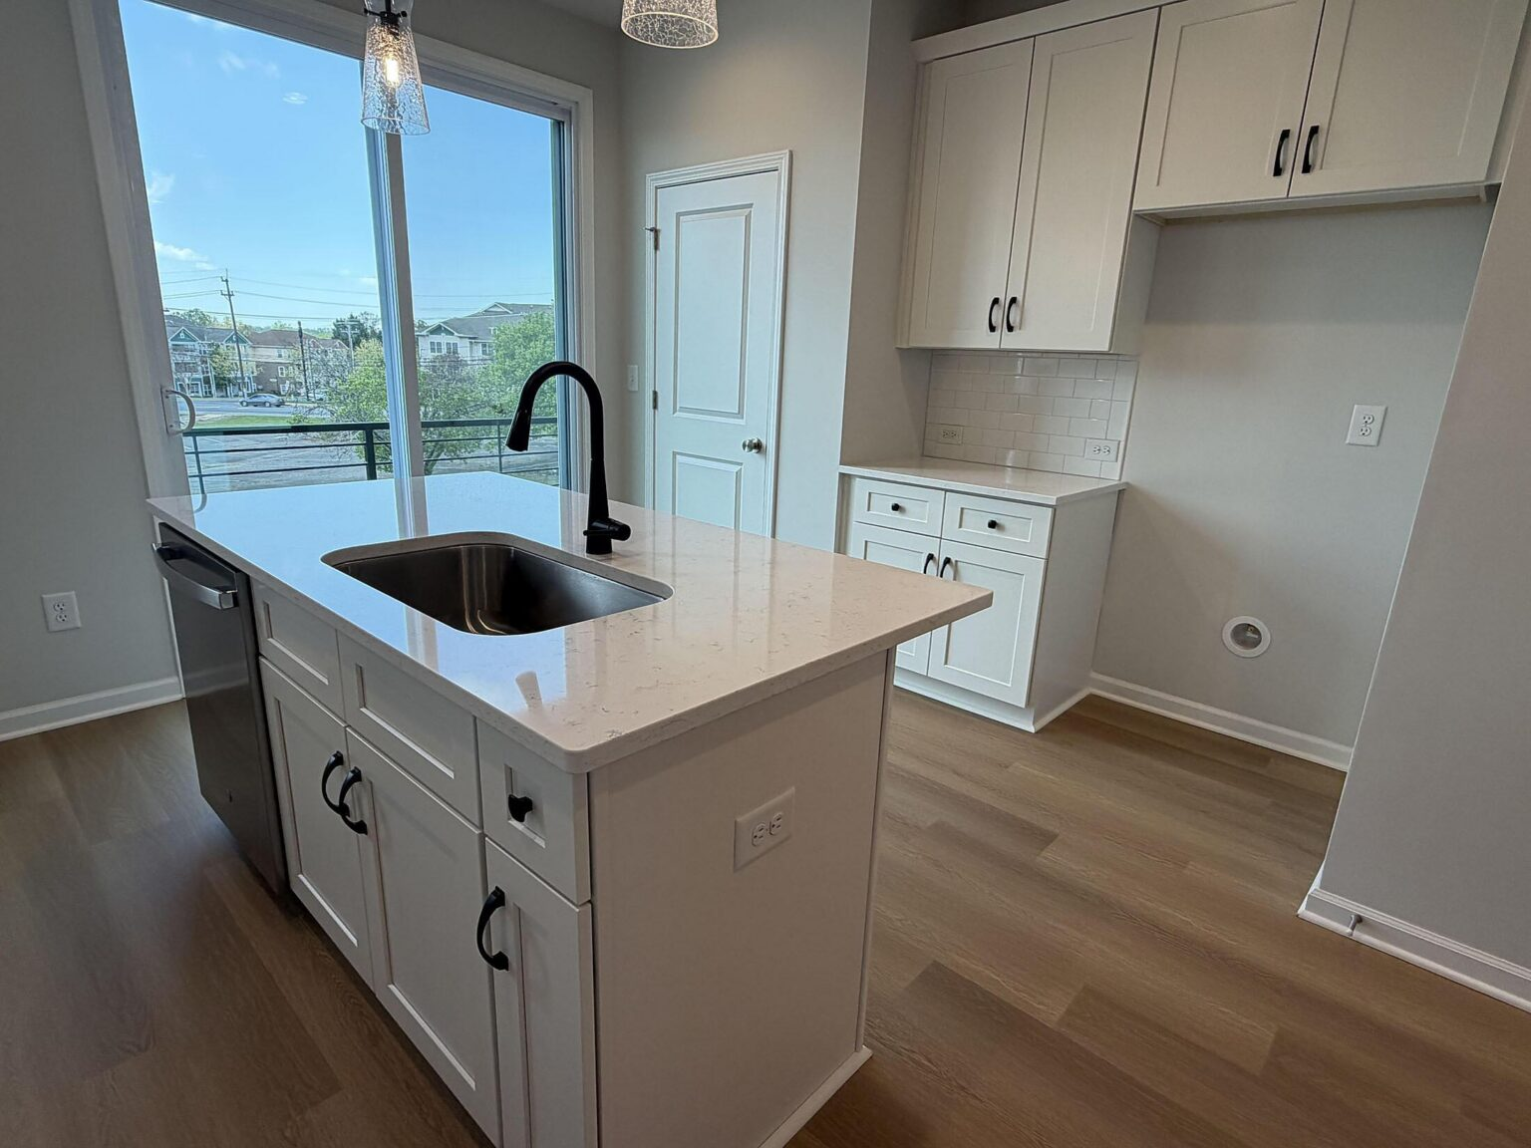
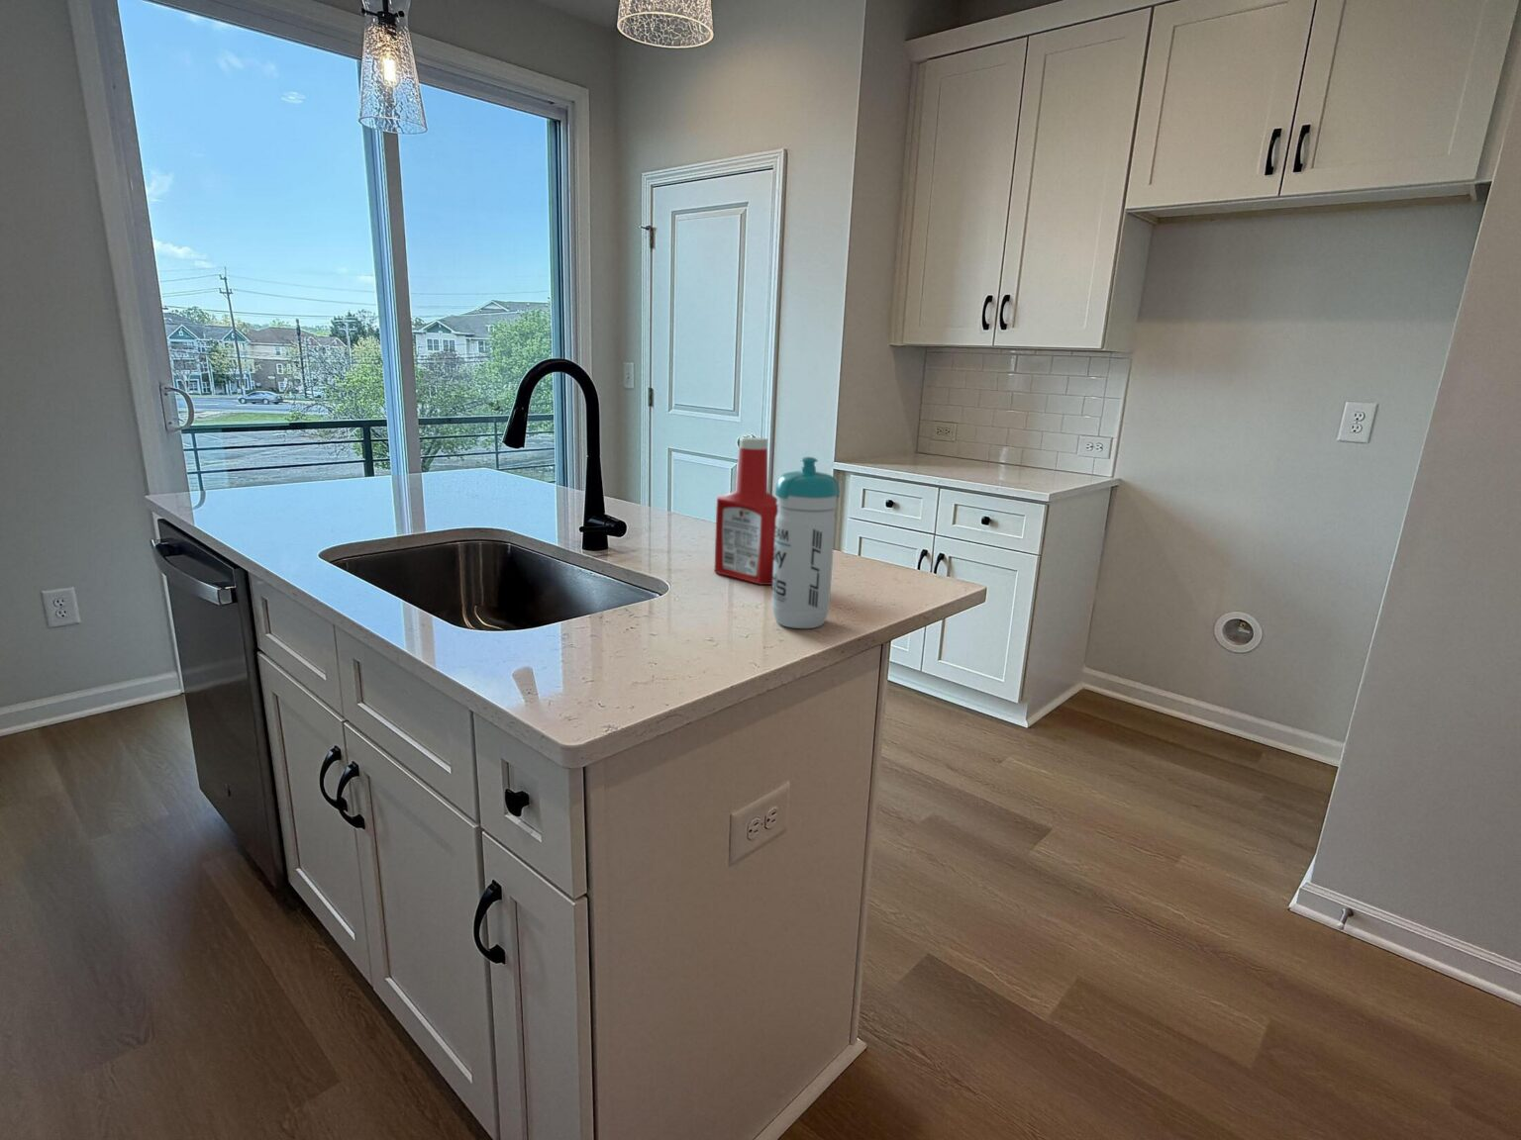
+ water bottle [770,456,840,630]
+ soap bottle [714,436,778,586]
